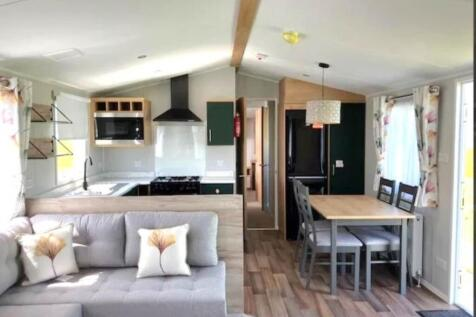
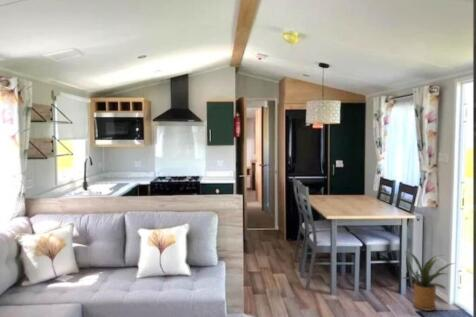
+ house plant [402,250,455,312]
